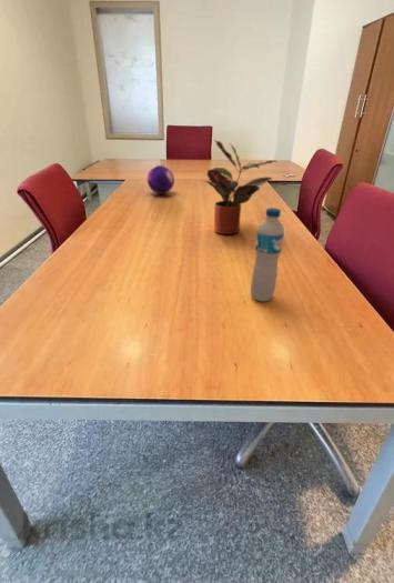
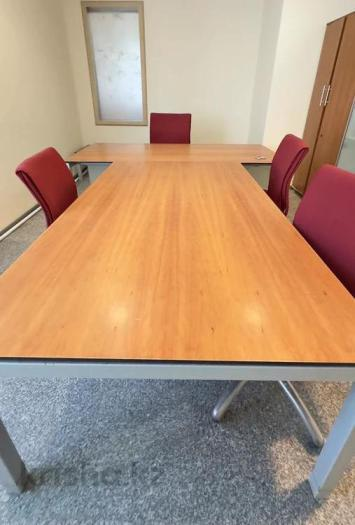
- decorative orb [147,164,175,195]
- potted plant [204,139,279,237]
- water bottle [250,207,285,302]
